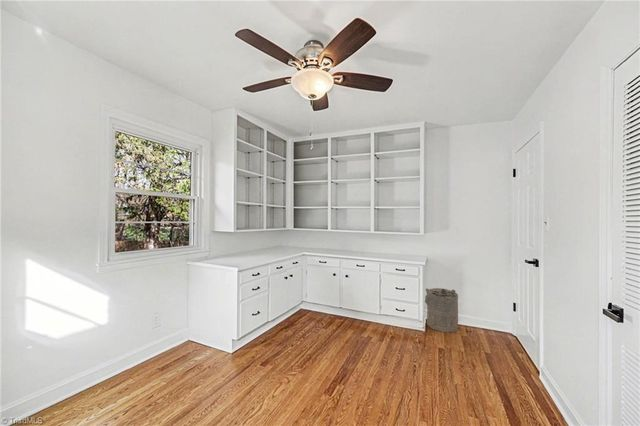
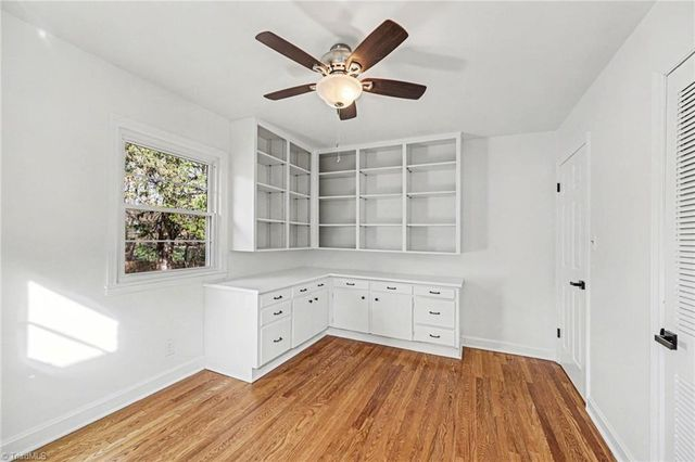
- laundry hamper [424,287,459,333]
